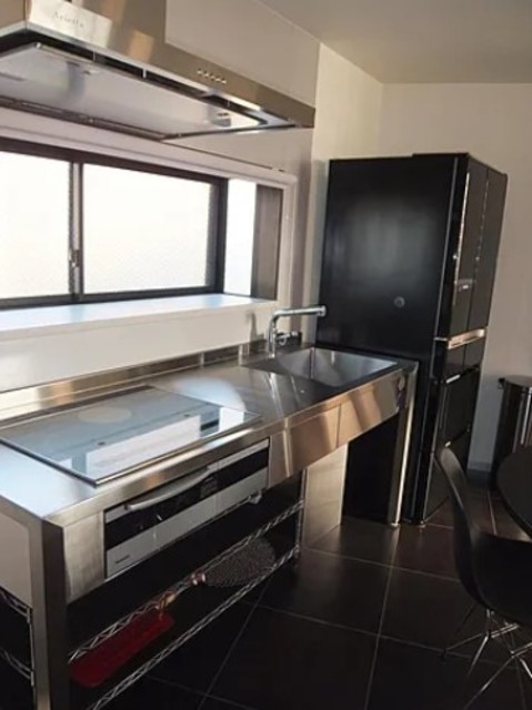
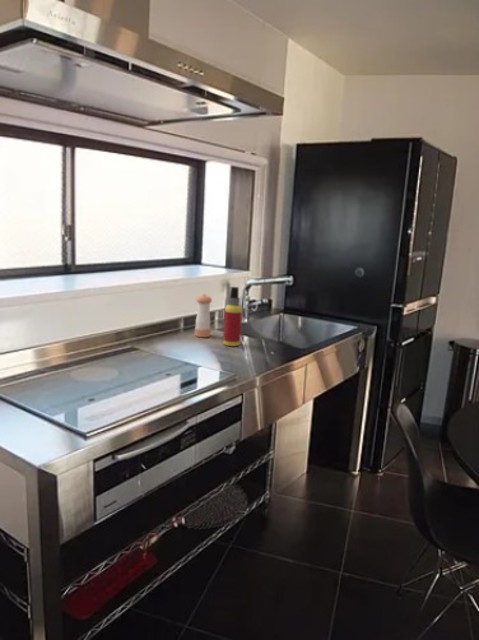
+ pepper shaker [194,293,213,338]
+ spray bottle [222,286,243,347]
